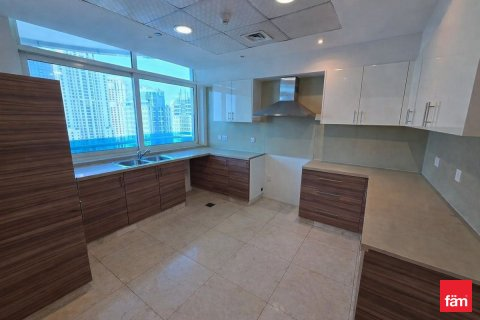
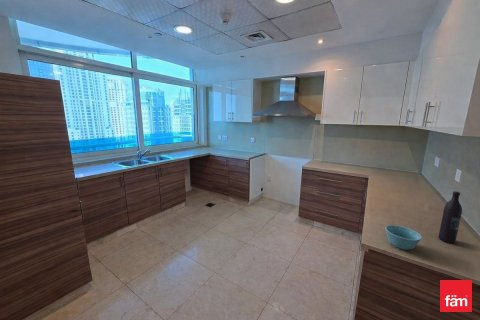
+ wine bottle [437,191,463,244]
+ bowl [385,224,423,251]
